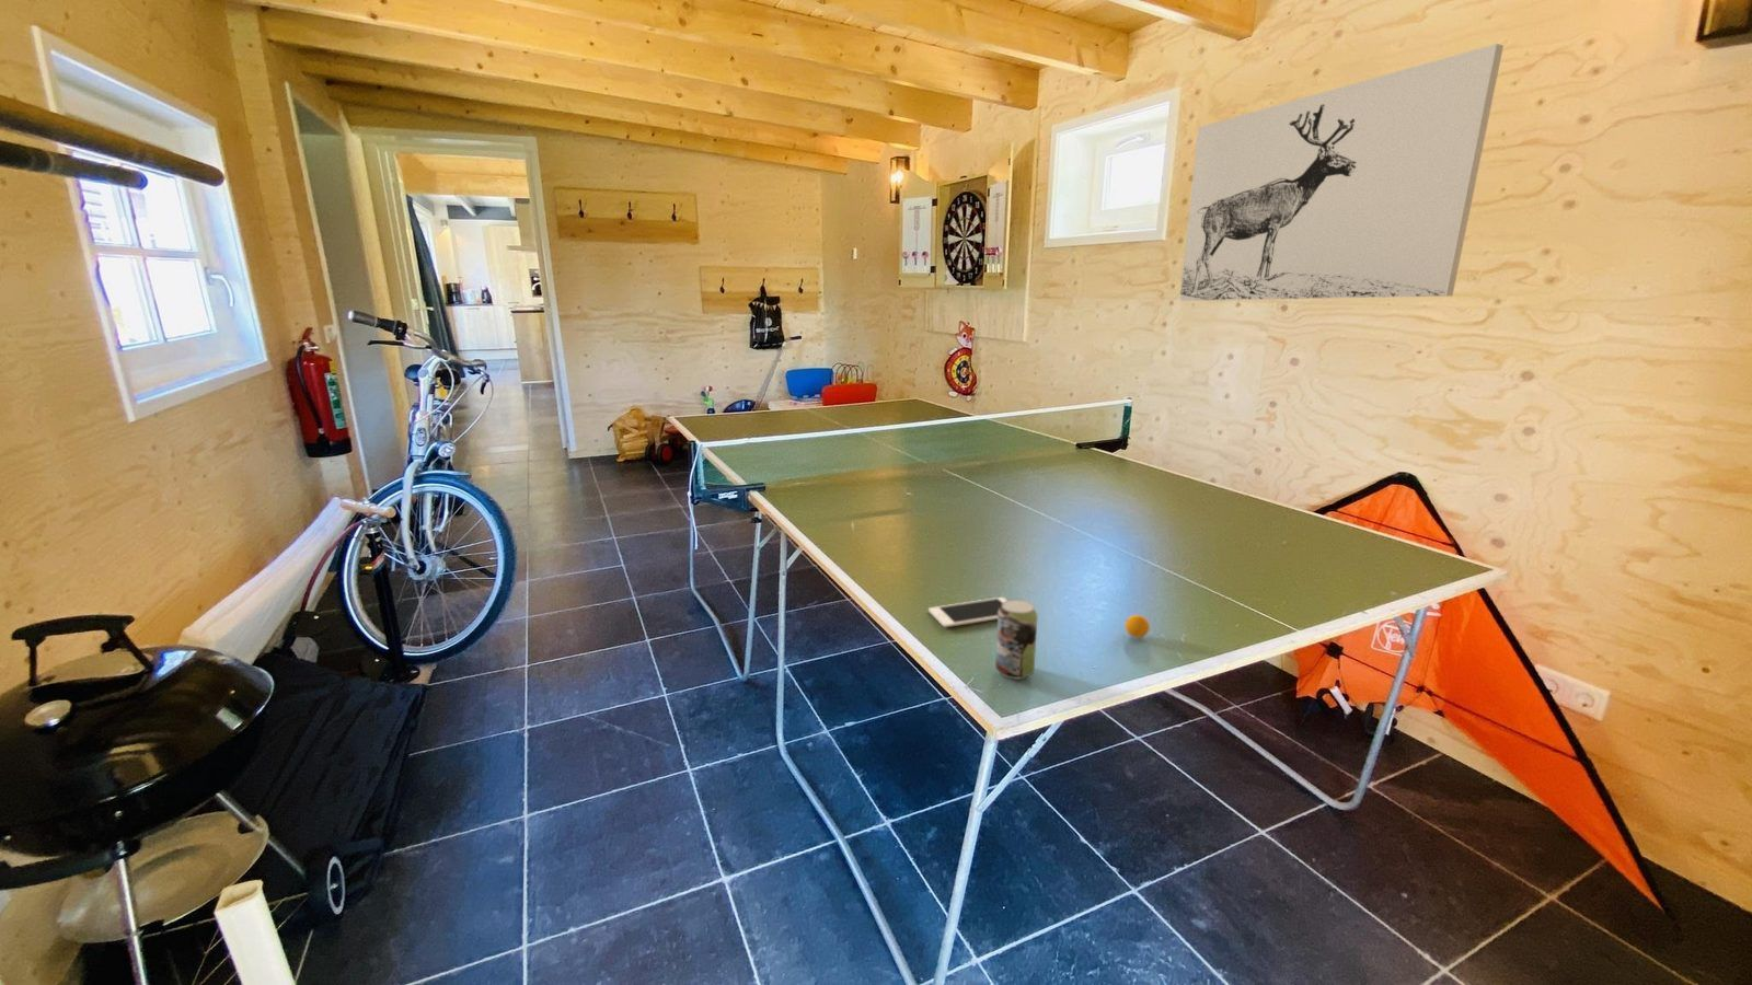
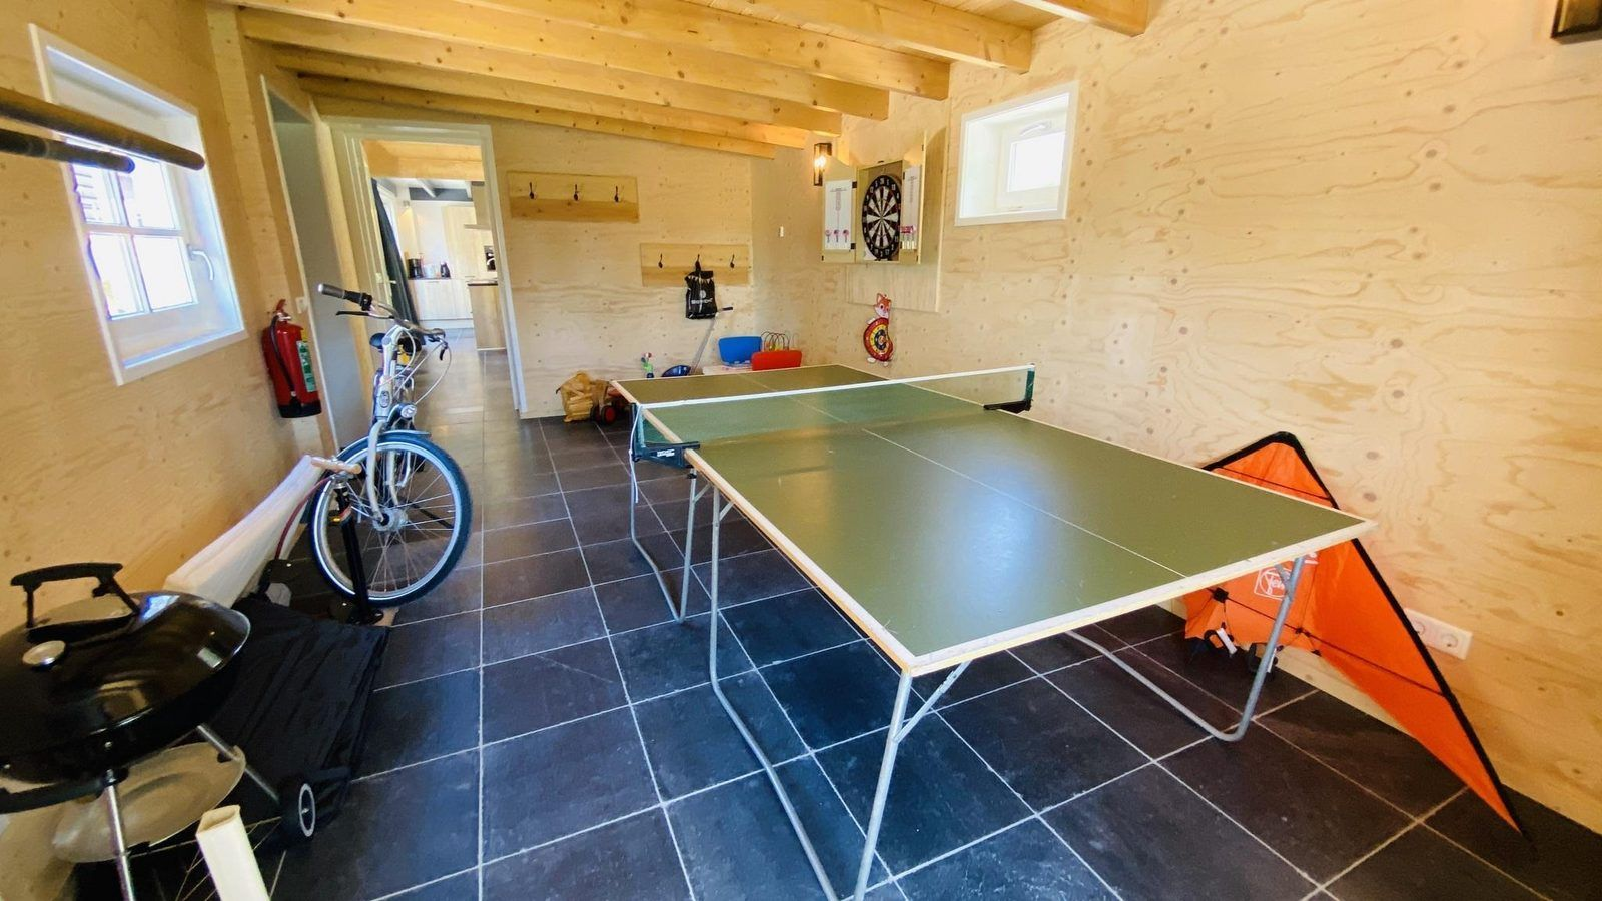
- wall art [1178,42,1504,302]
- beverage can [994,599,1040,680]
- cell phone [928,597,1008,628]
- ping-pong ball [1124,615,1150,639]
